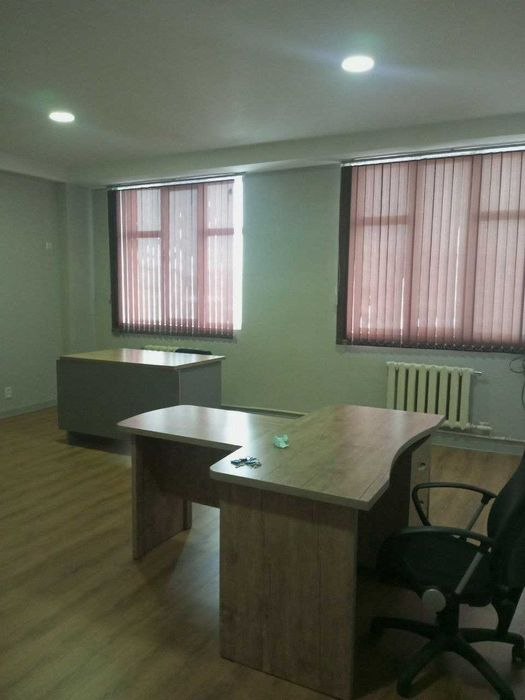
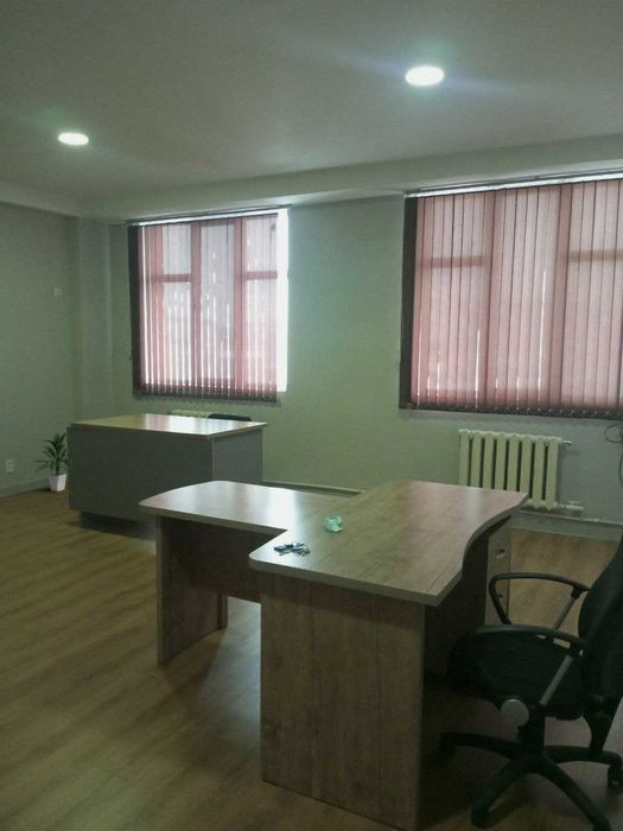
+ indoor plant [31,431,69,493]
